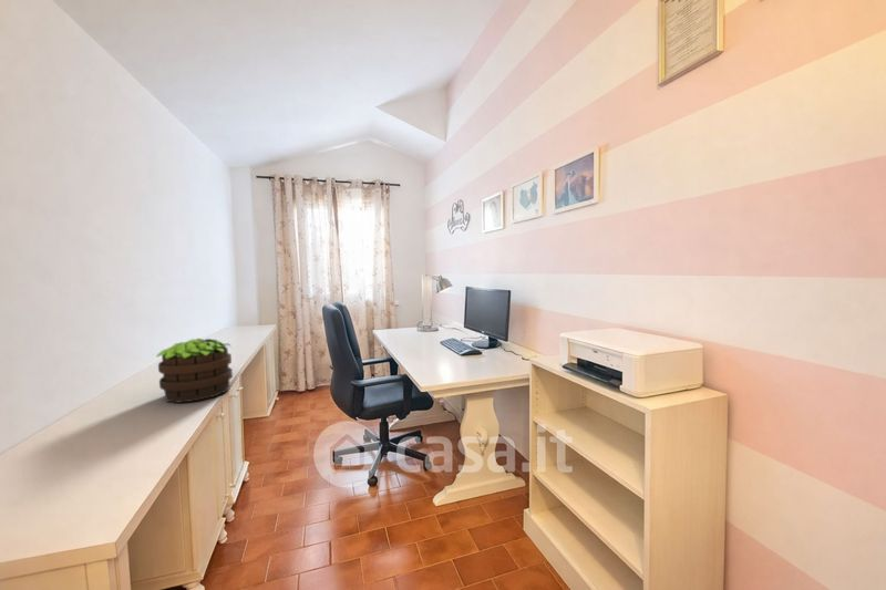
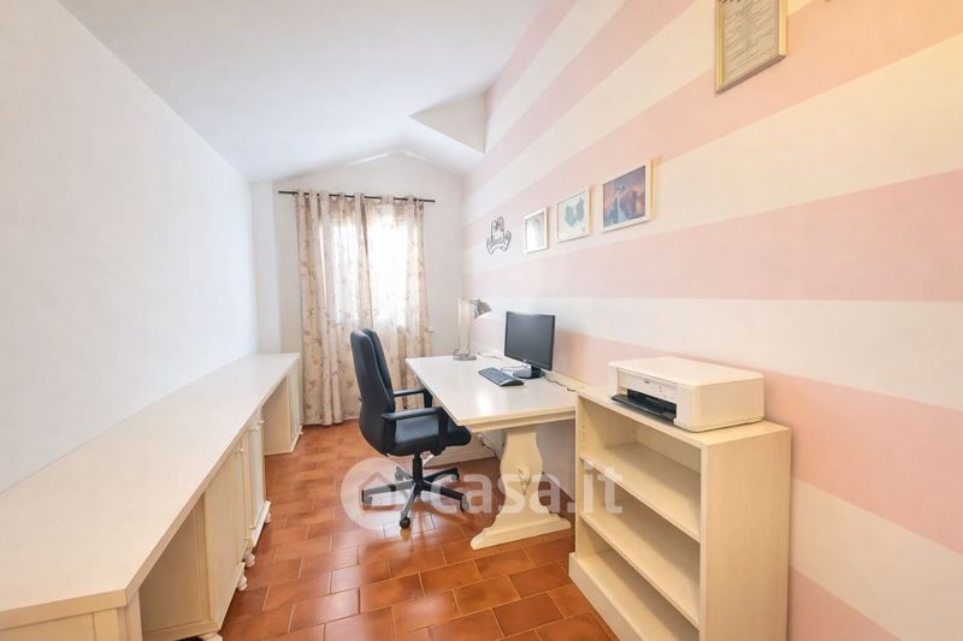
- potted plant [155,338,234,404]
